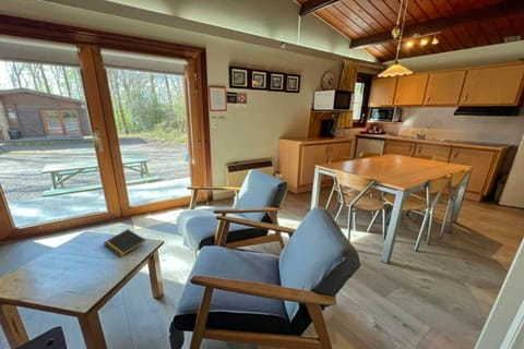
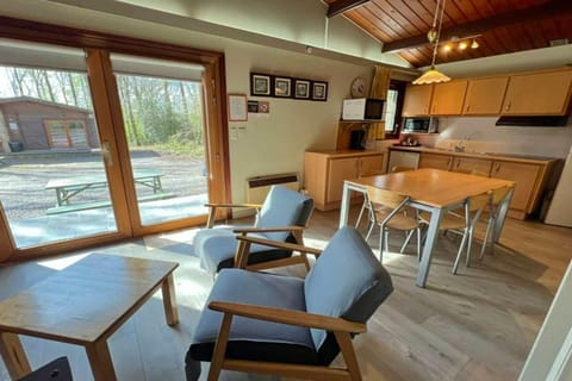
- notepad [103,228,147,258]
